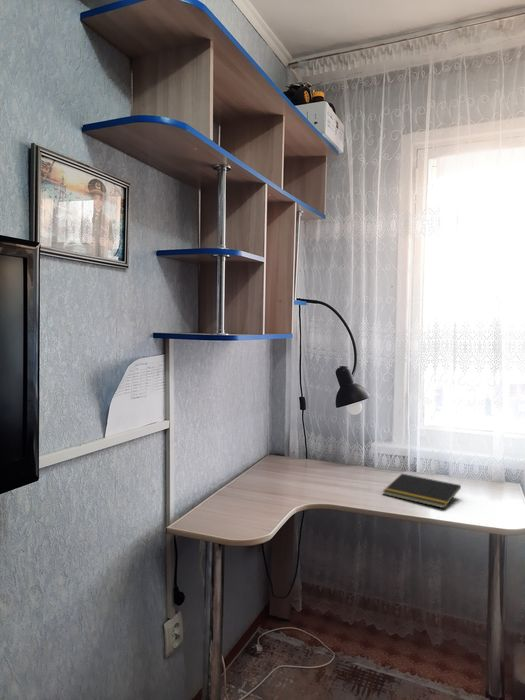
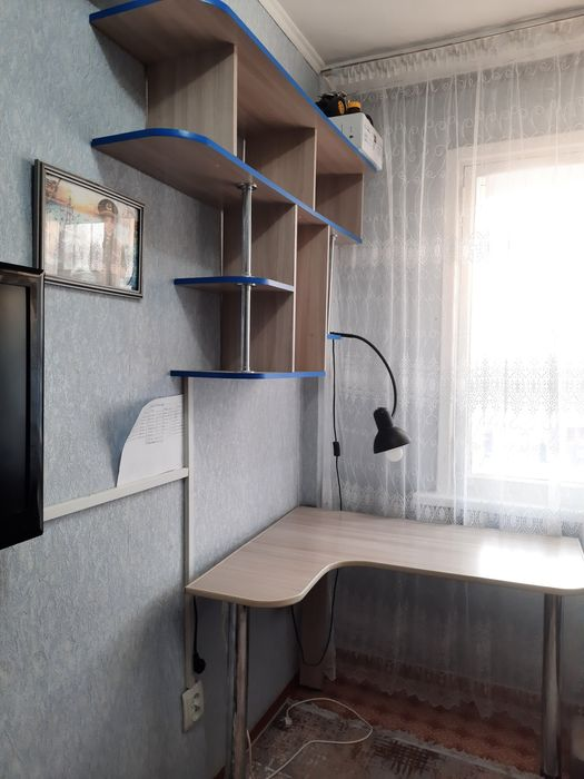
- notepad [382,473,462,509]
